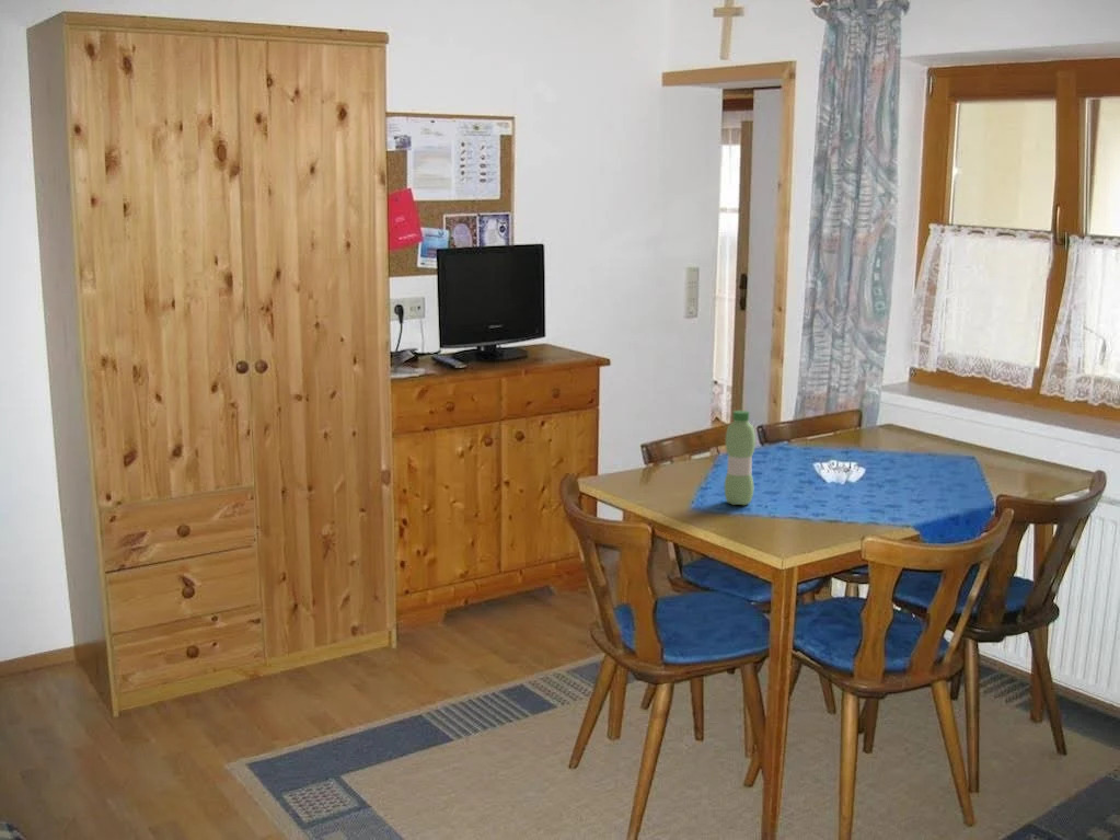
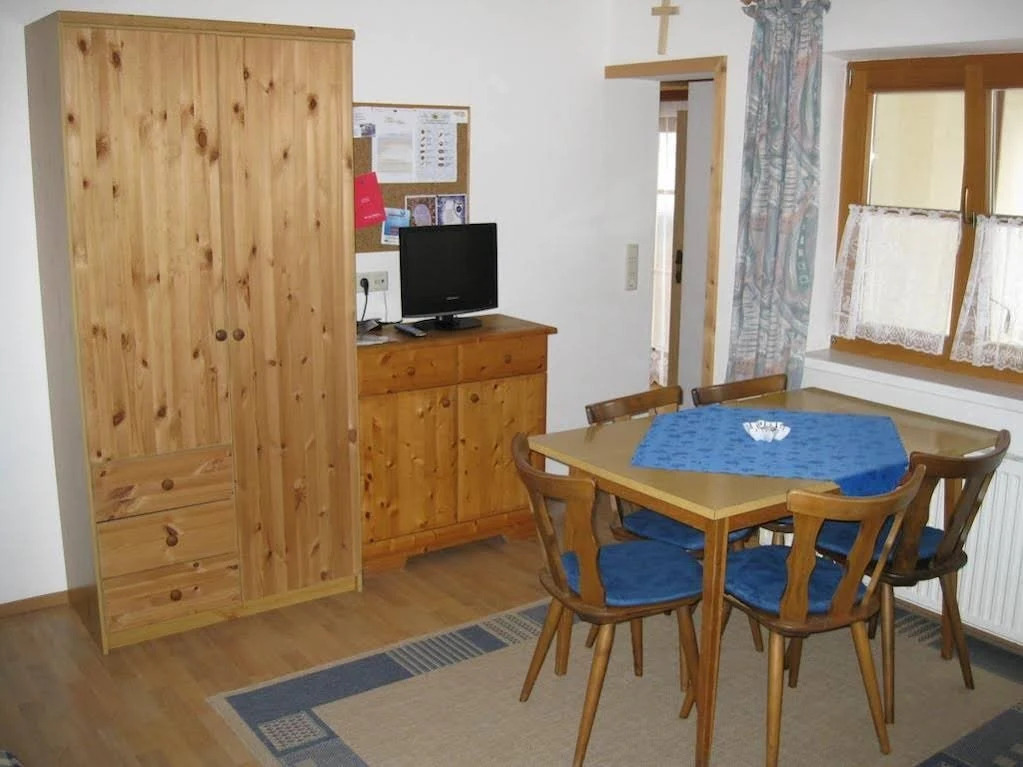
- water bottle [724,410,757,506]
